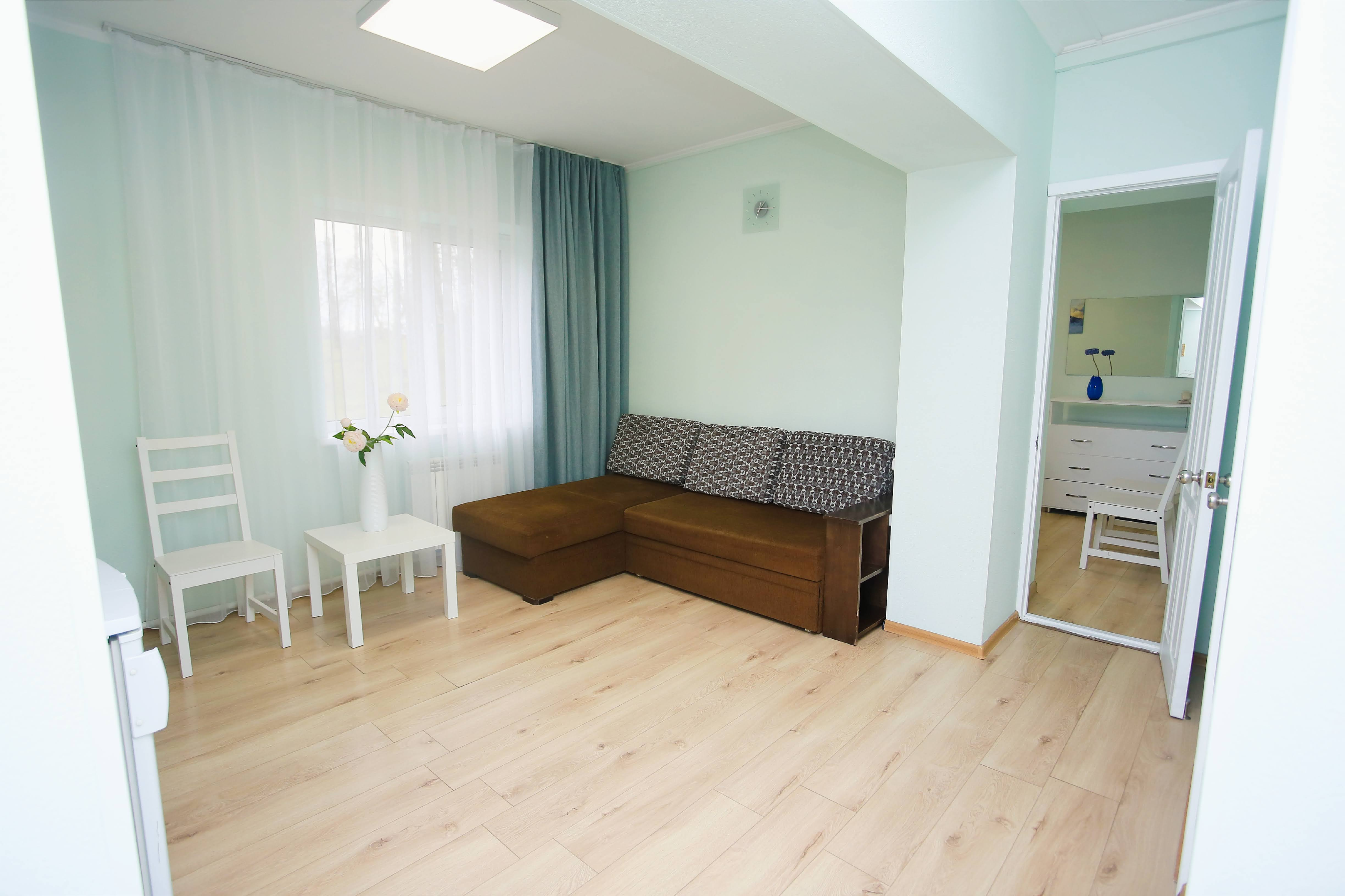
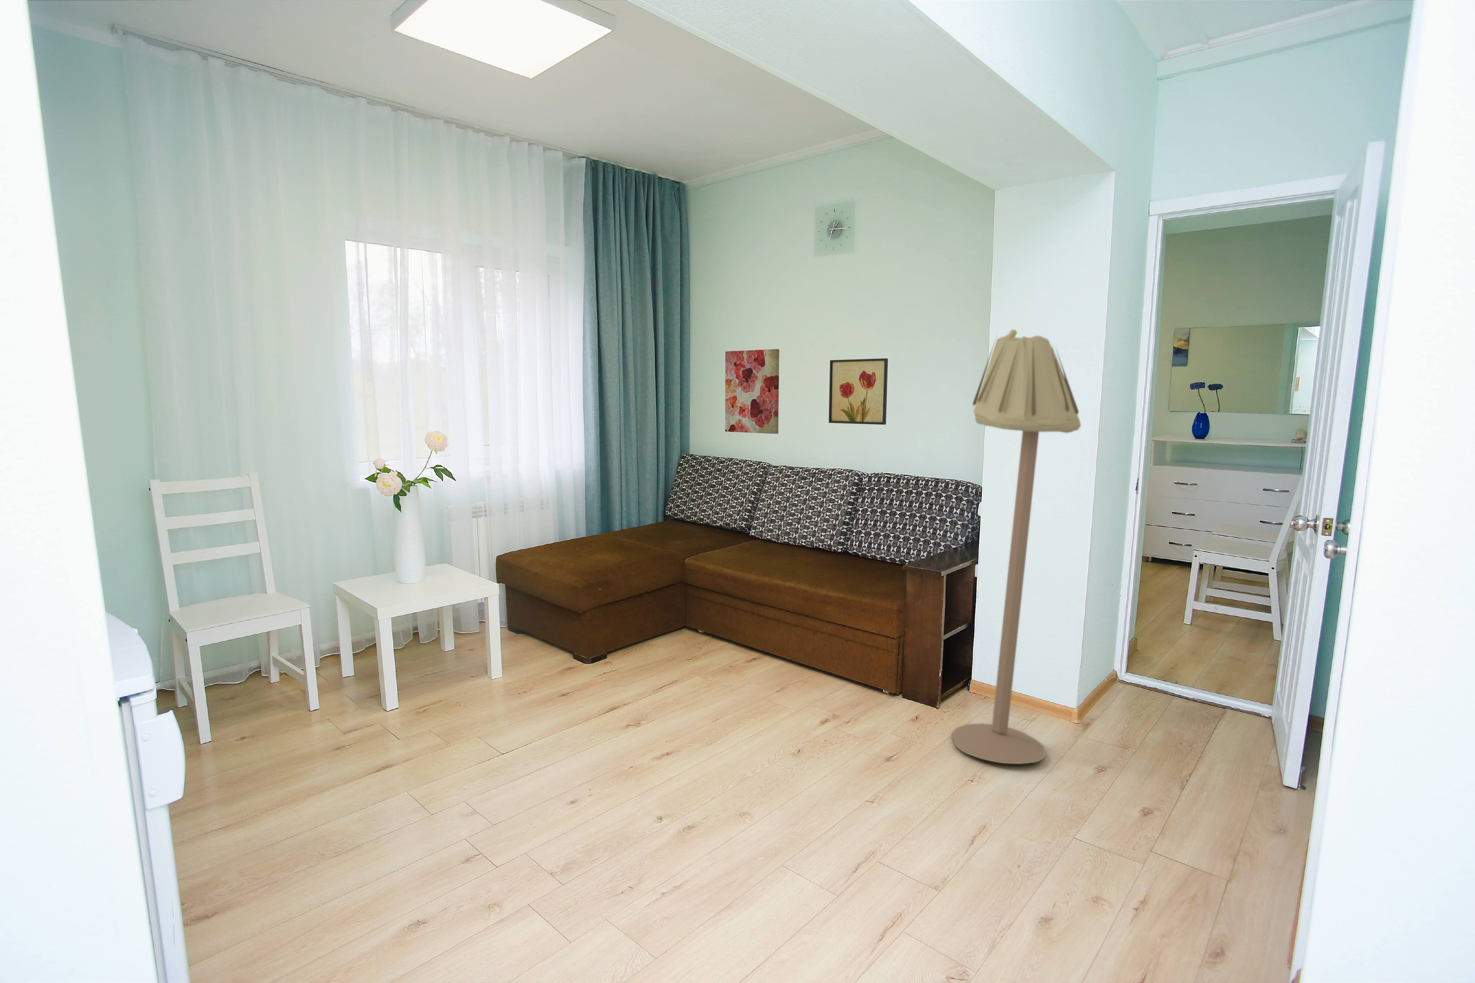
+ wall art [828,358,888,425]
+ wall art [725,349,780,434]
+ floor lamp [952,329,1081,764]
